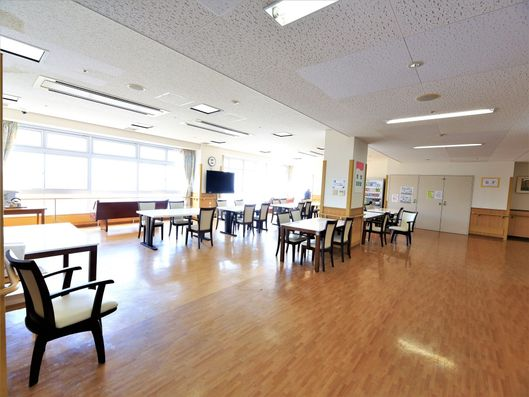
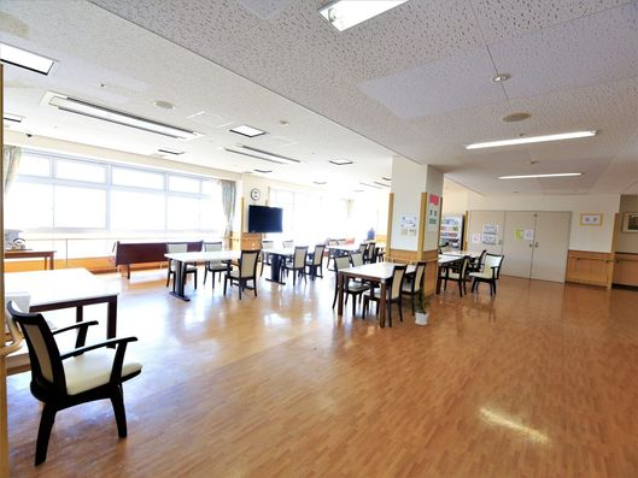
+ house plant [406,285,434,326]
